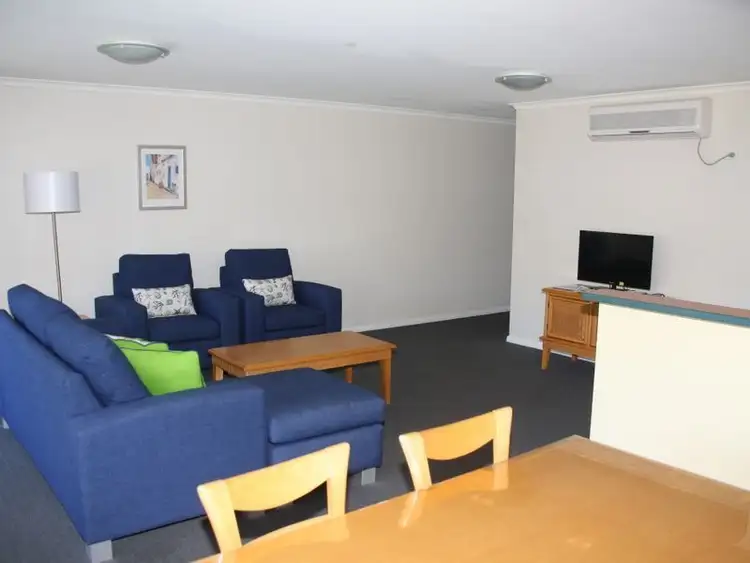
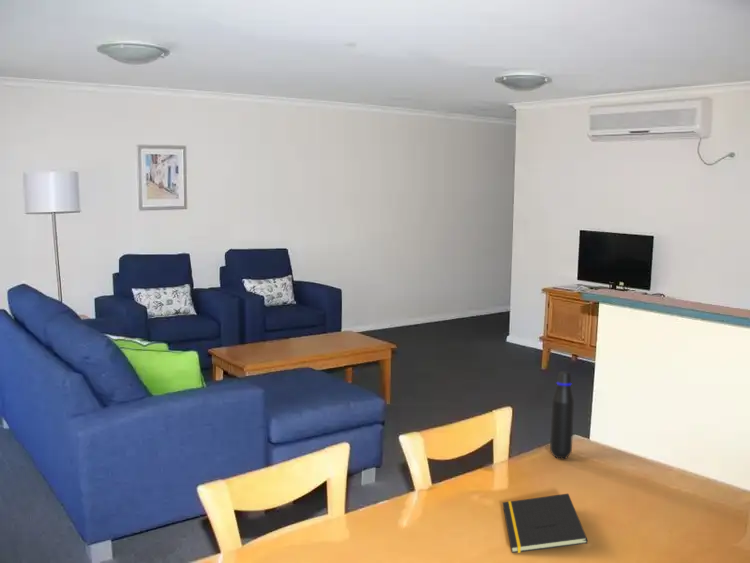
+ notepad [502,493,589,554]
+ water bottle [549,370,575,460]
